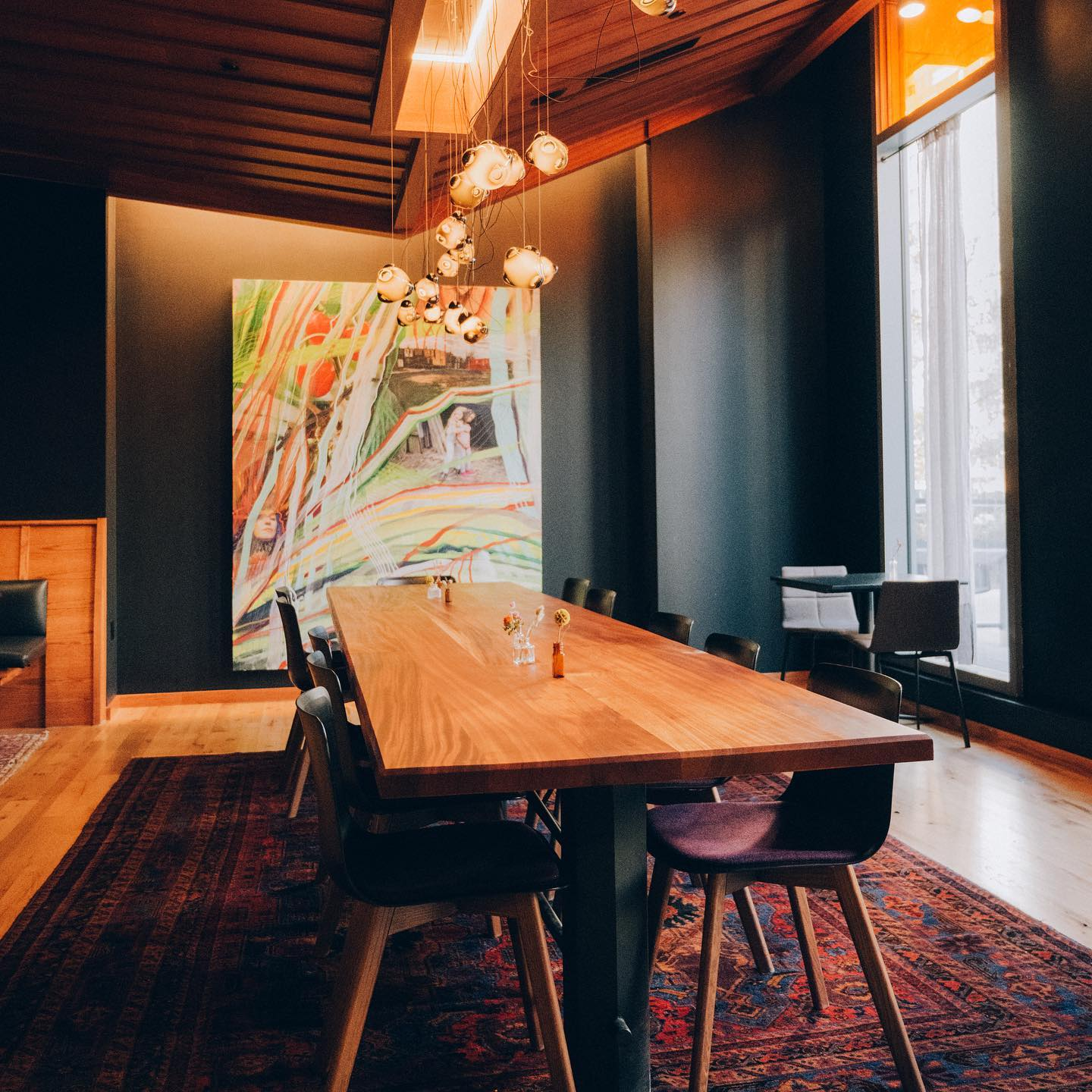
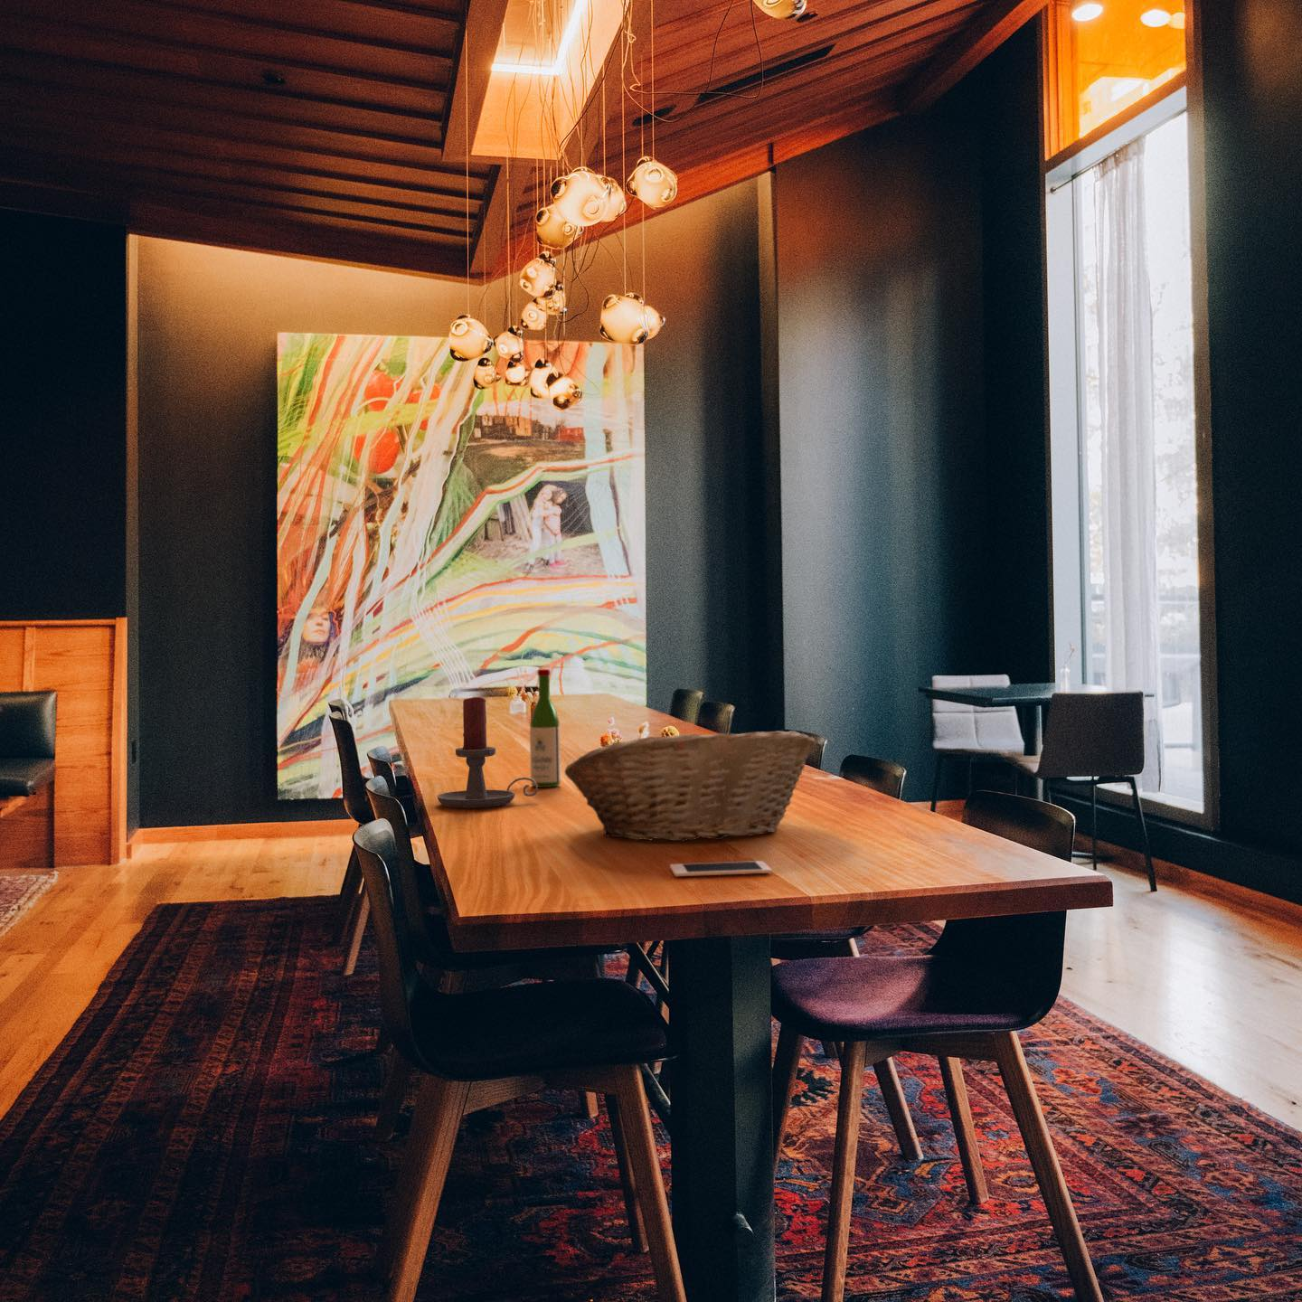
+ candle holder [436,695,539,810]
+ fruit basket [563,730,817,842]
+ wine bottle [529,668,562,788]
+ cell phone [669,860,773,878]
